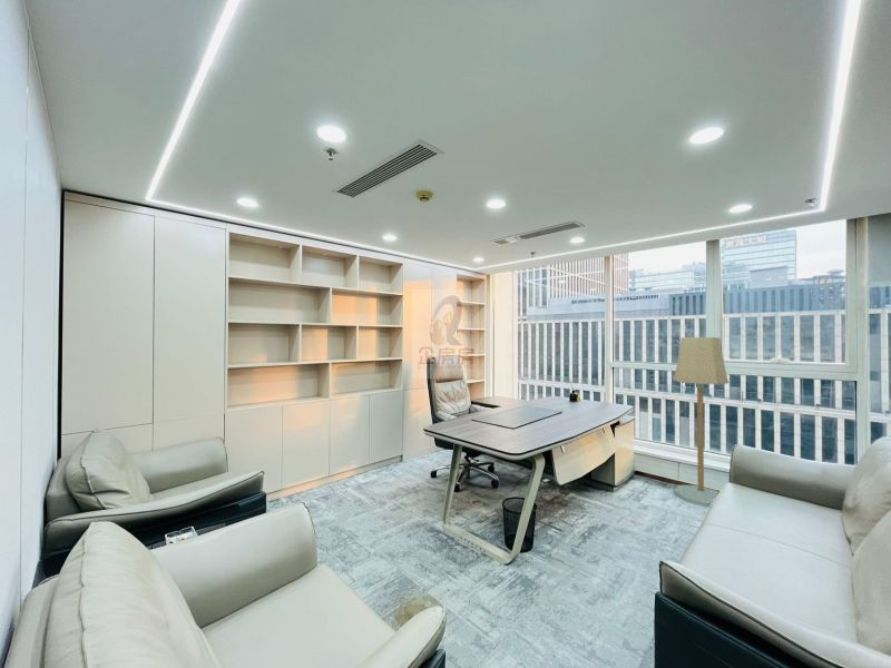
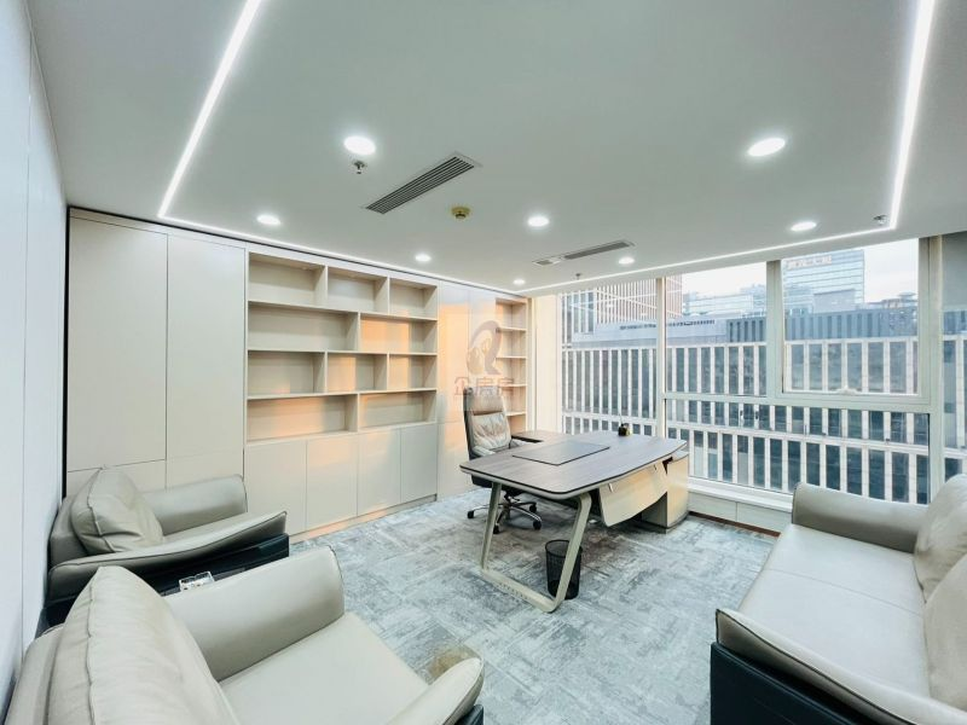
- floor lamp [673,336,730,508]
